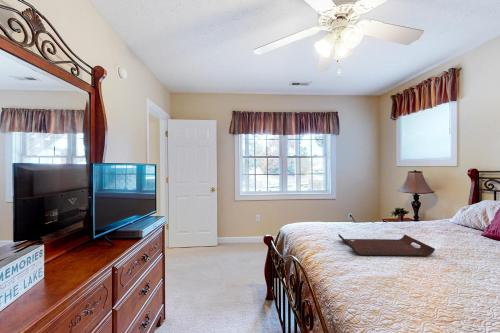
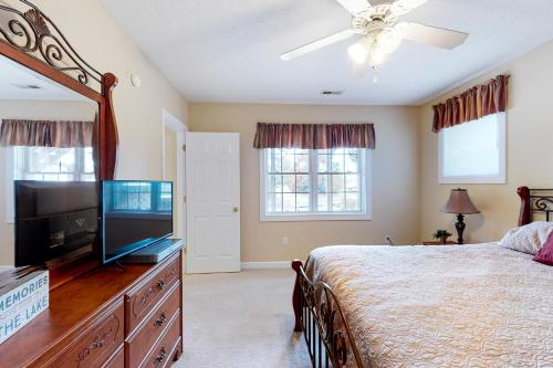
- serving tray [337,233,436,257]
